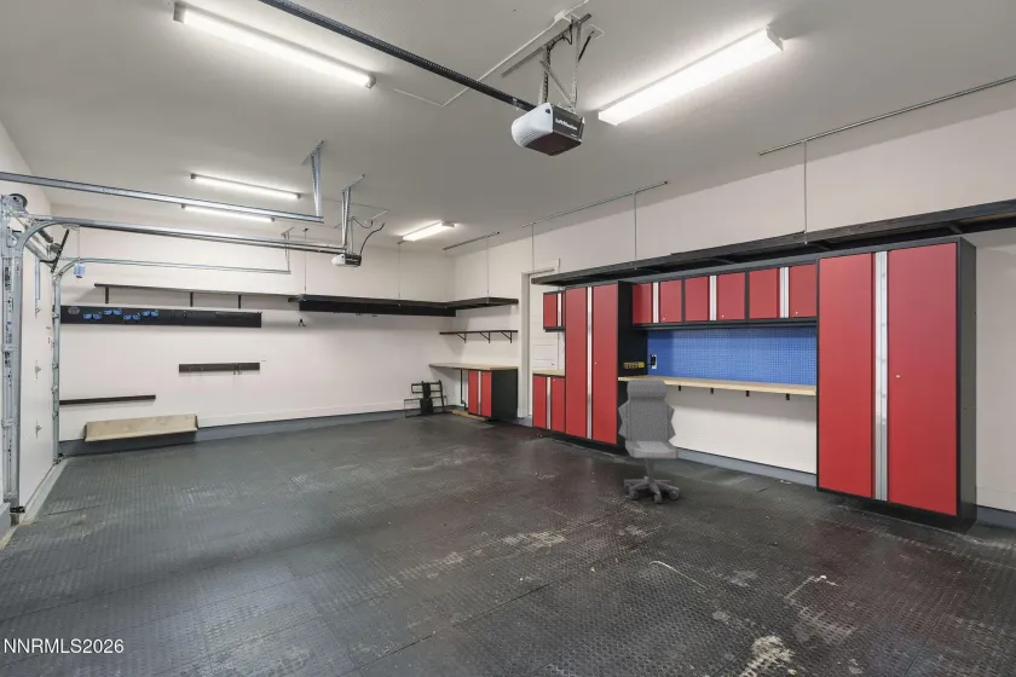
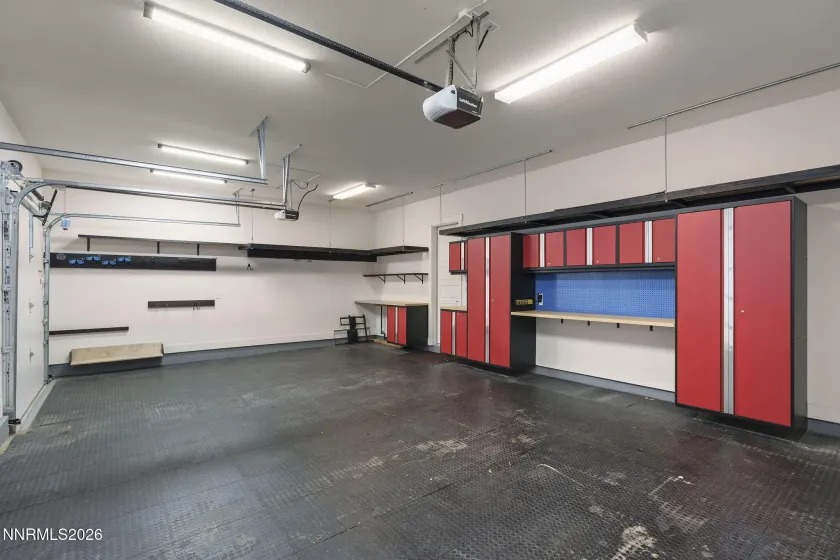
- office chair [617,378,680,504]
